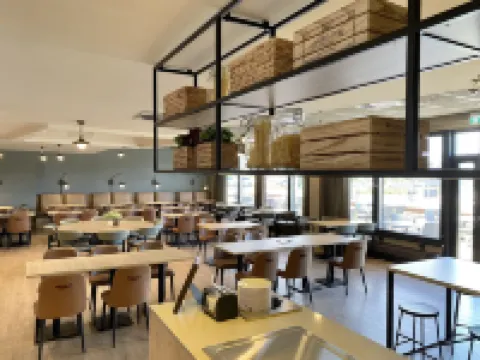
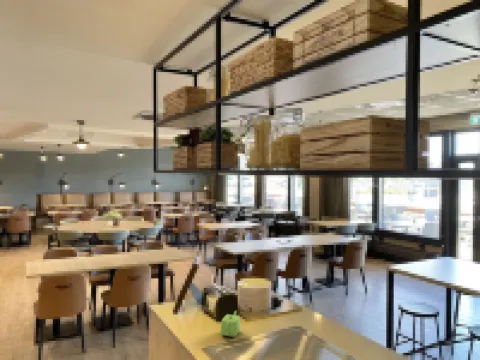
+ teapot [220,310,242,338]
